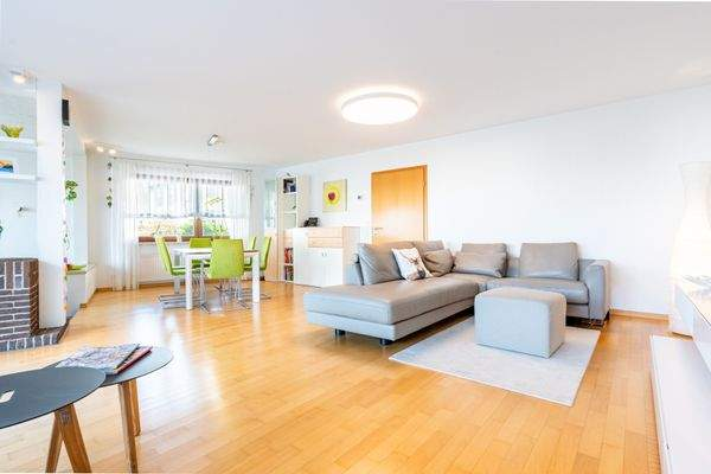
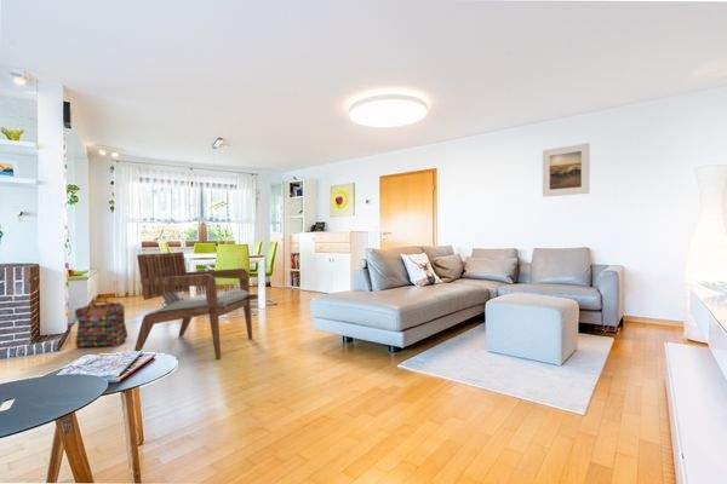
+ armchair [133,250,259,361]
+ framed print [542,142,590,198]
+ backpack [74,294,128,348]
